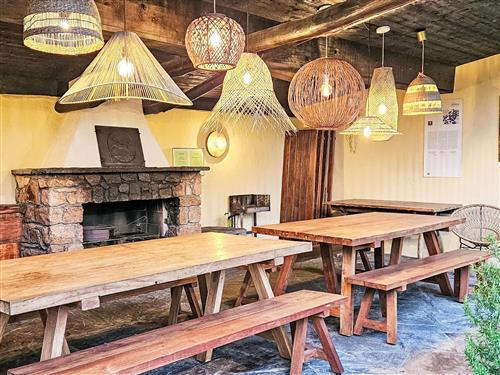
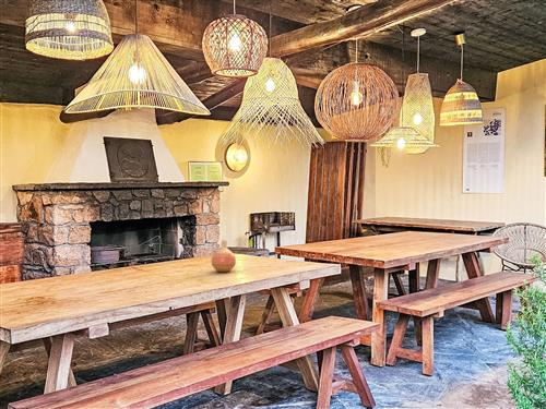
+ vase [211,239,237,274]
